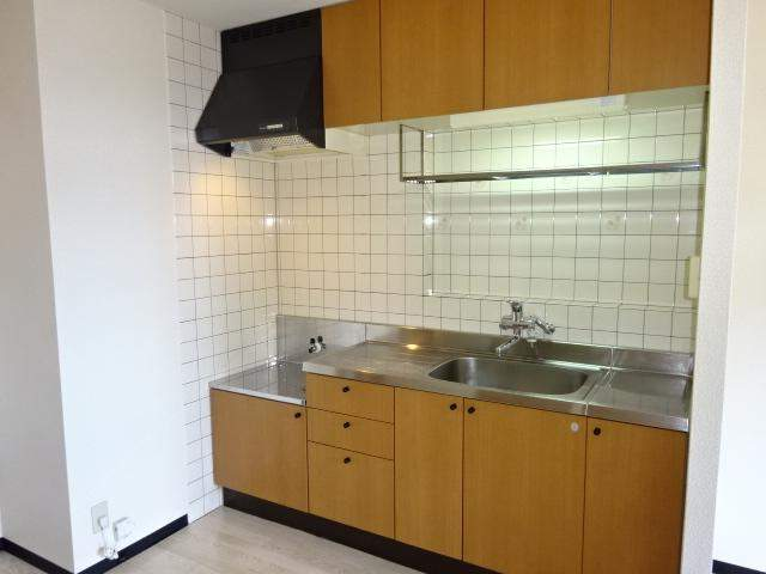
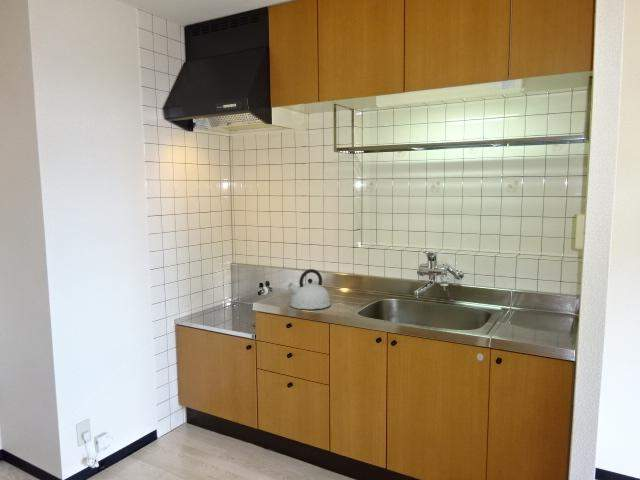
+ kettle [286,268,332,310]
